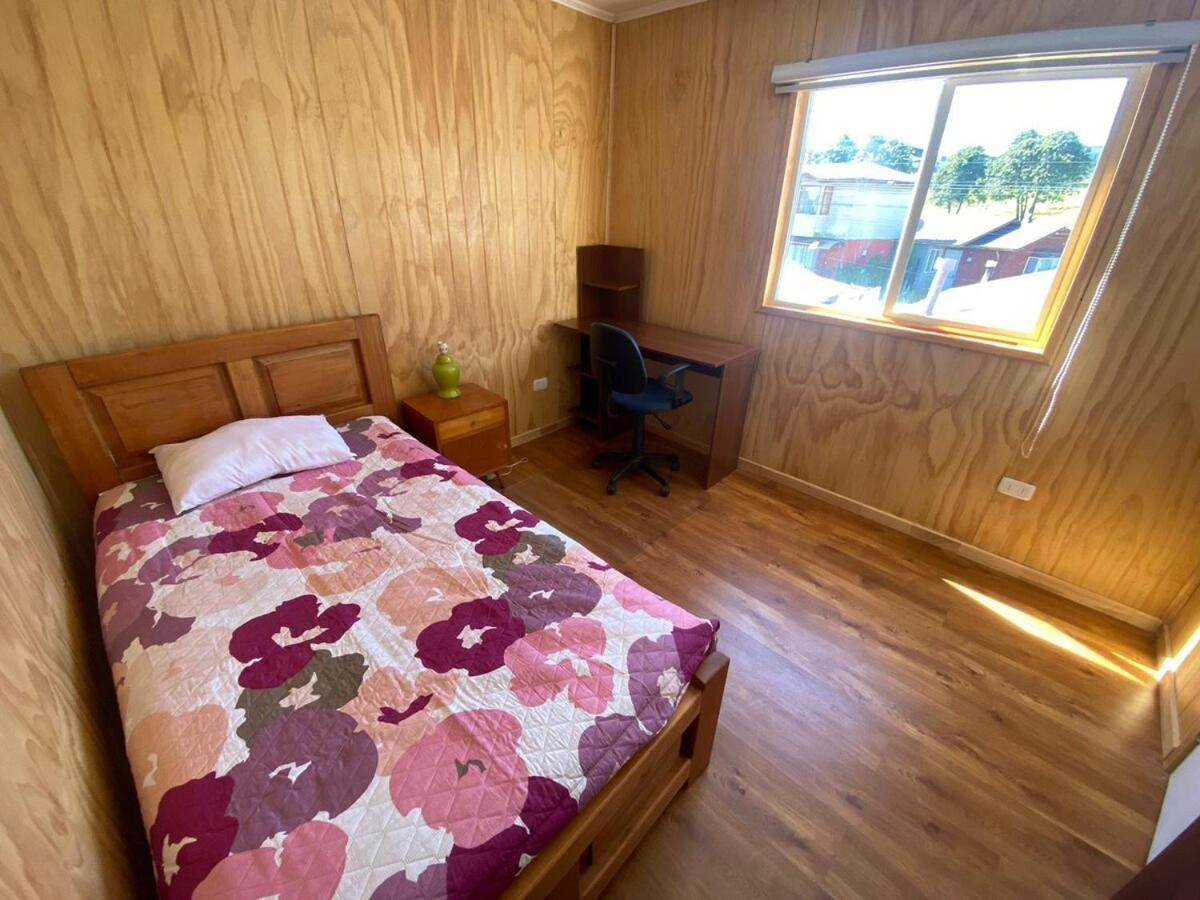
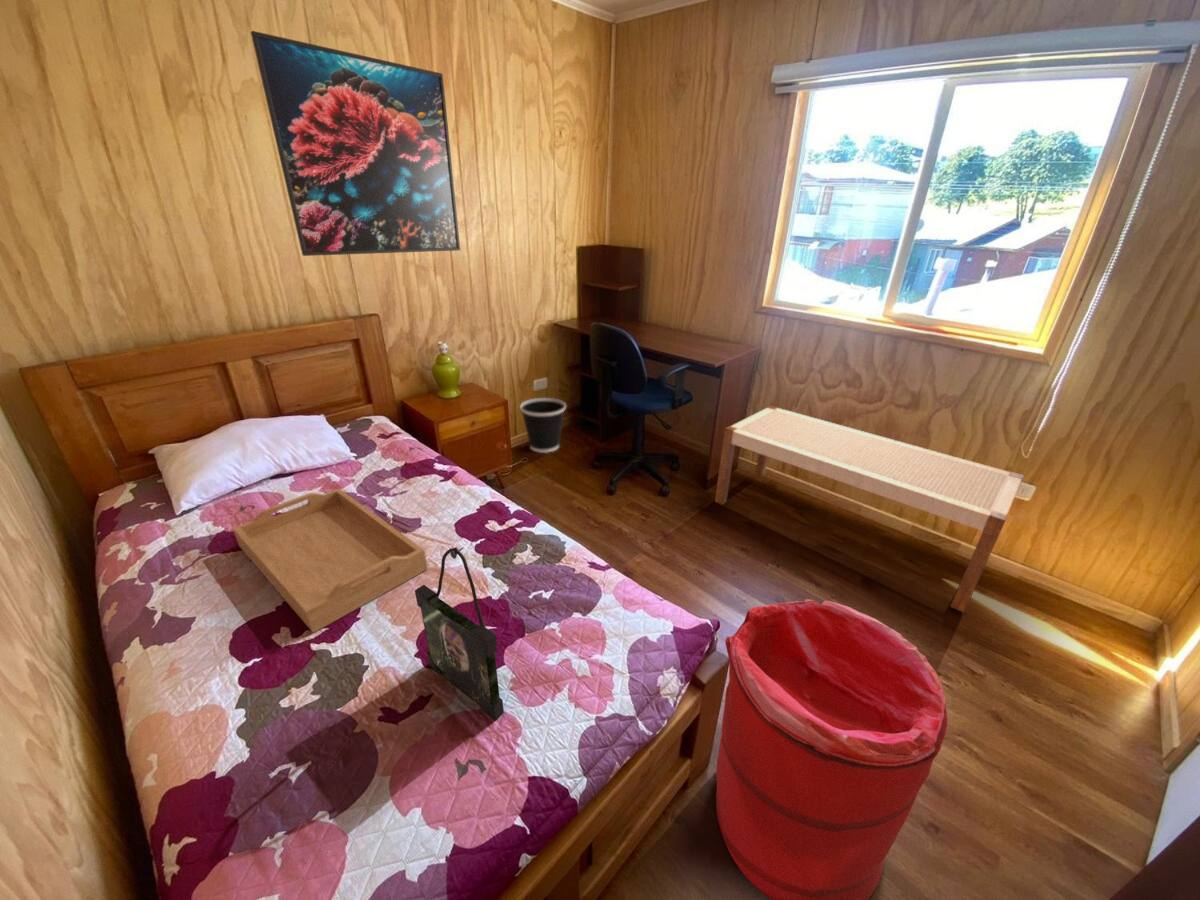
+ wastebasket [519,397,567,454]
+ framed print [250,30,461,257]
+ photo frame [414,546,505,722]
+ serving tray [232,487,429,634]
+ bench [714,405,1025,614]
+ laundry hamper [715,598,949,900]
